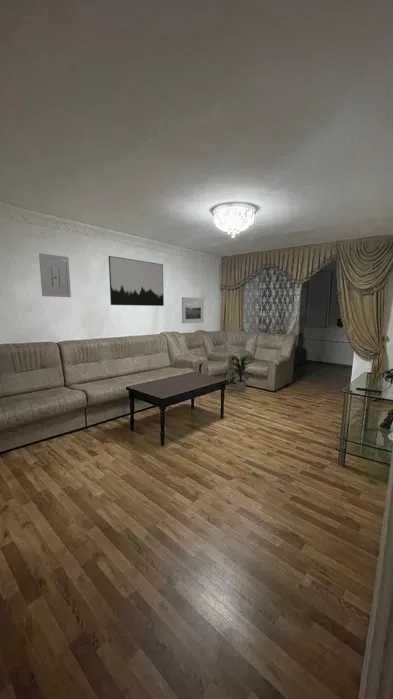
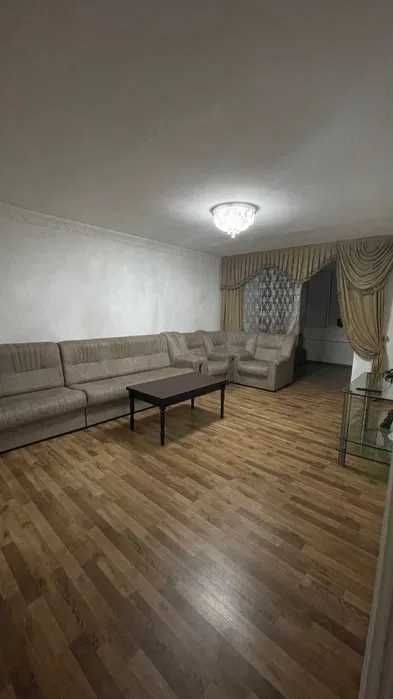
- wall art [38,252,72,298]
- indoor plant [229,354,257,393]
- wall art [108,255,165,307]
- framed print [181,296,205,324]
